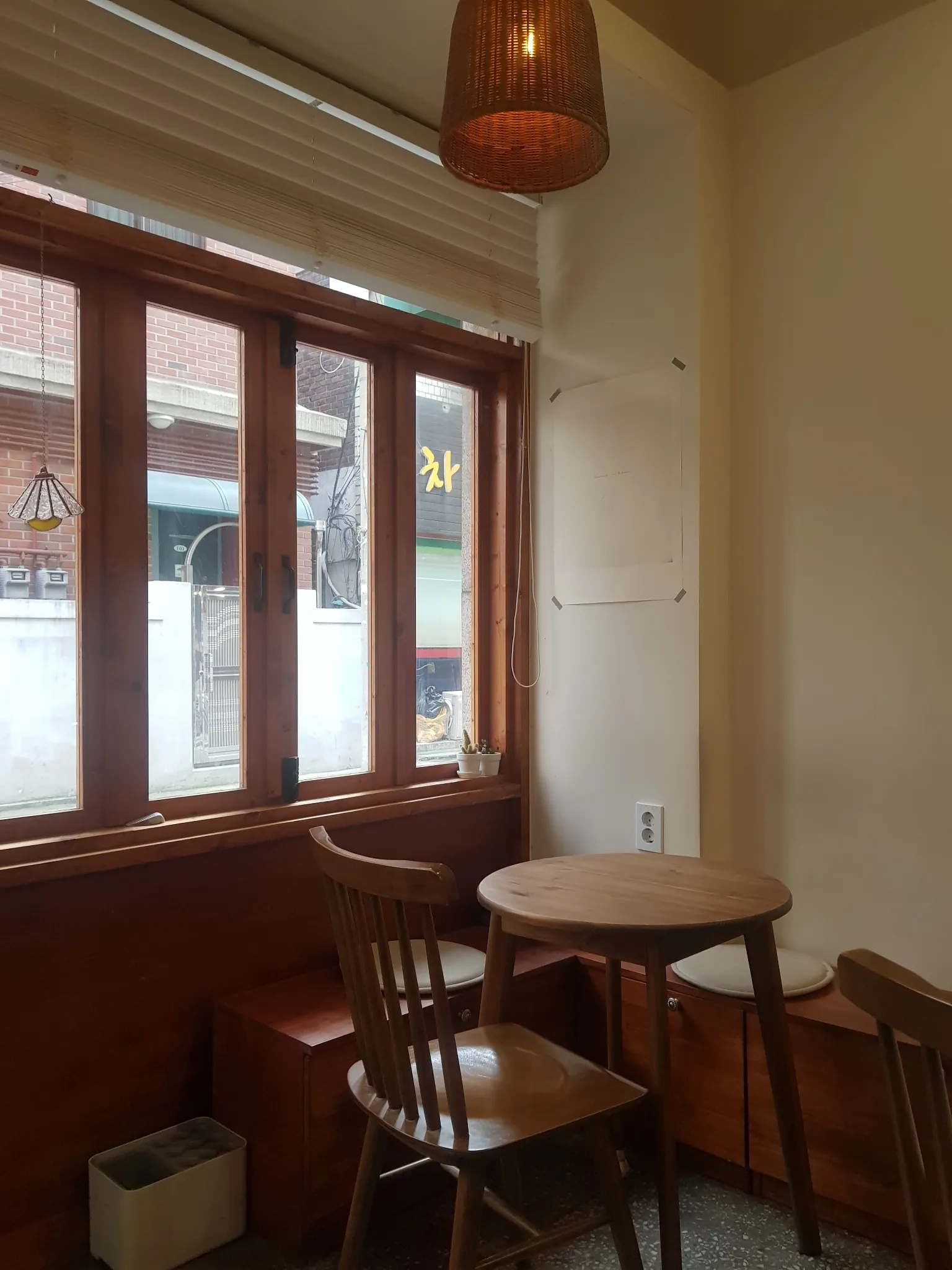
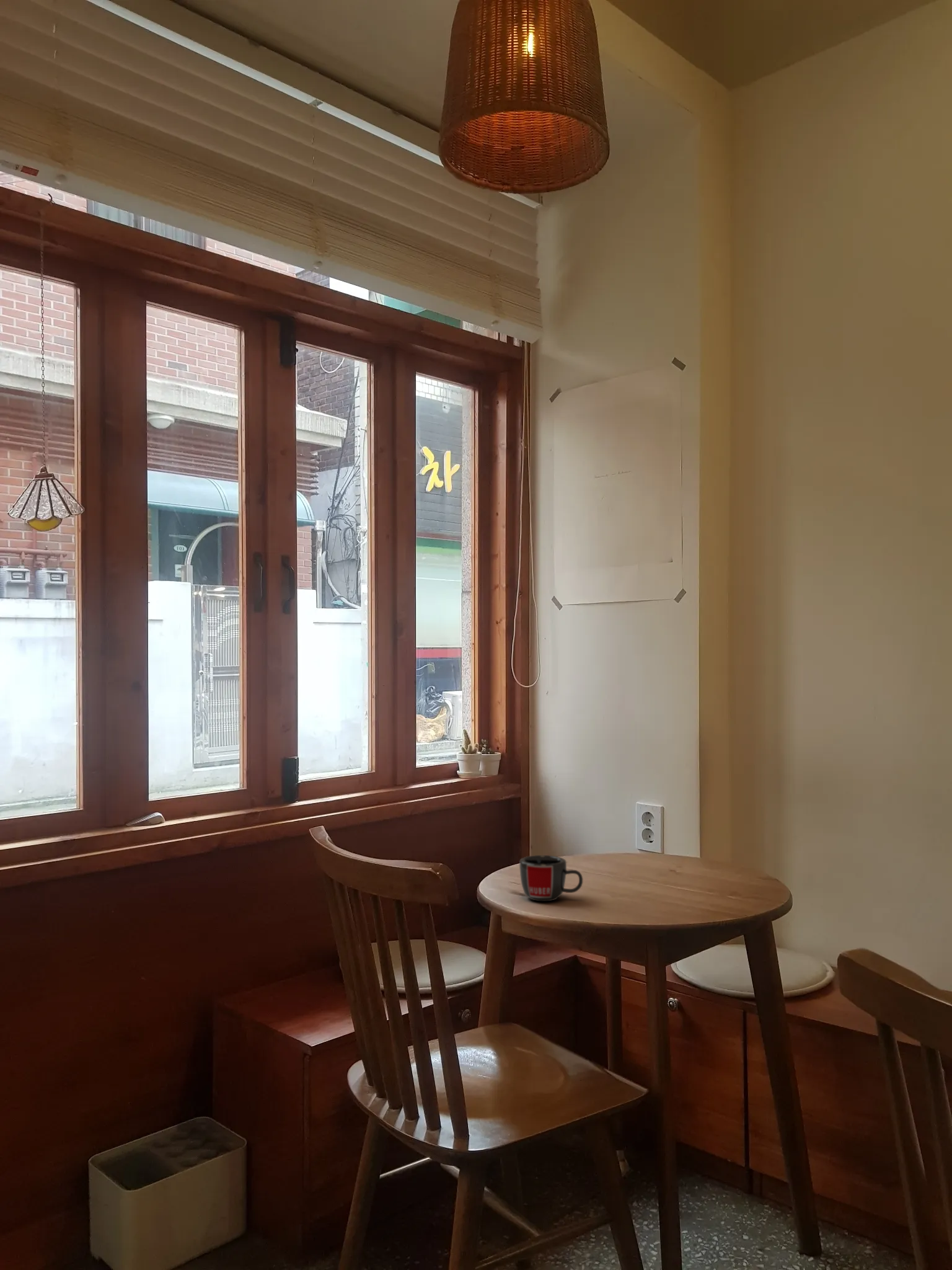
+ mug [519,855,583,902]
